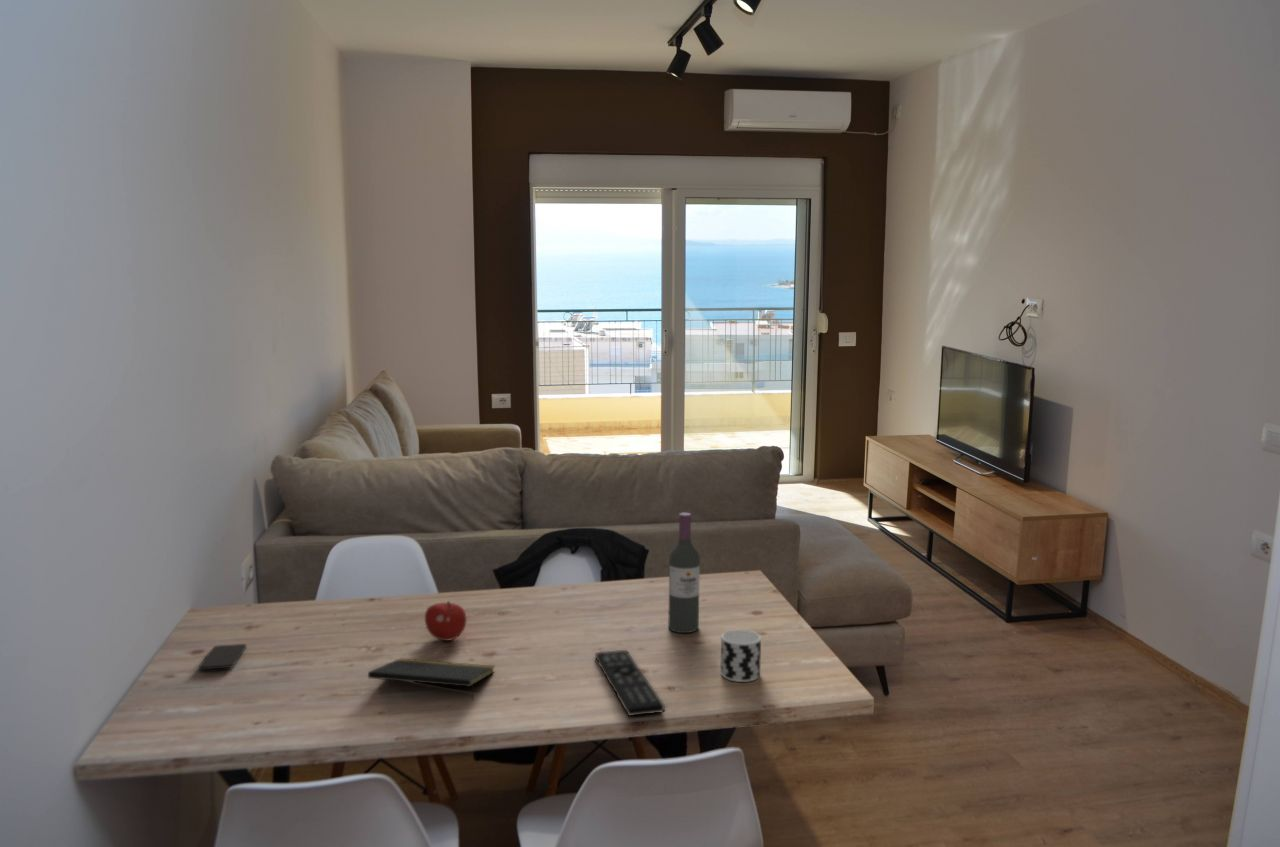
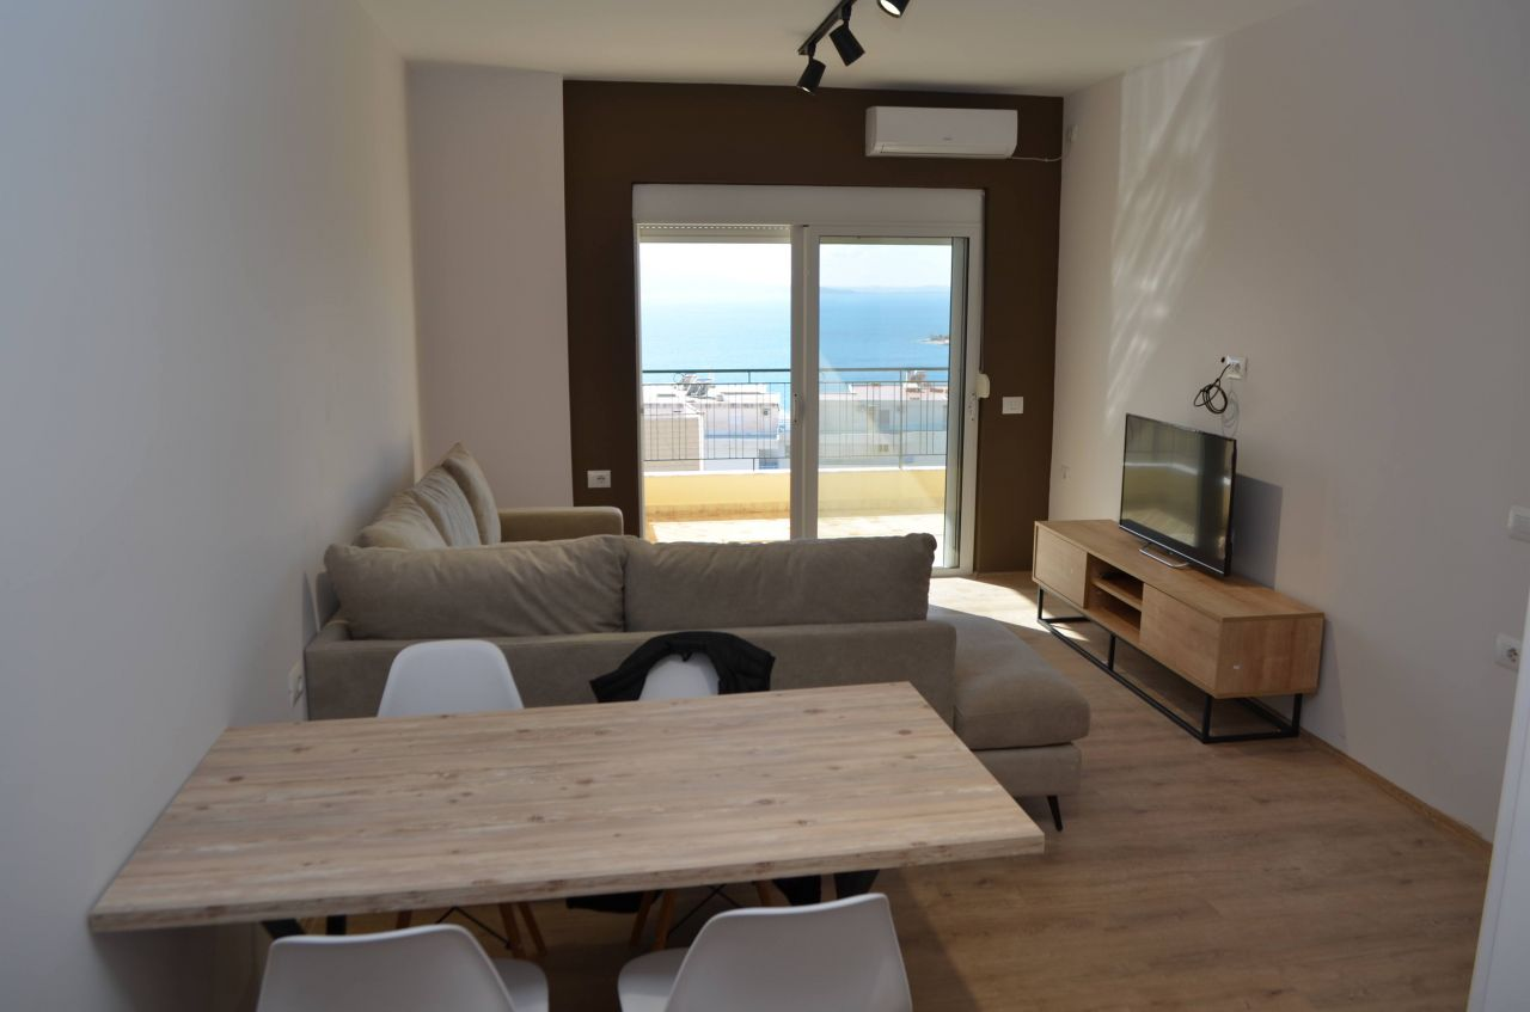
- notepad [367,657,496,702]
- smartphone [198,643,247,671]
- fruit [424,600,468,642]
- remote control [594,649,666,717]
- cup [720,629,762,683]
- wine bottle [667,512,701,634]
